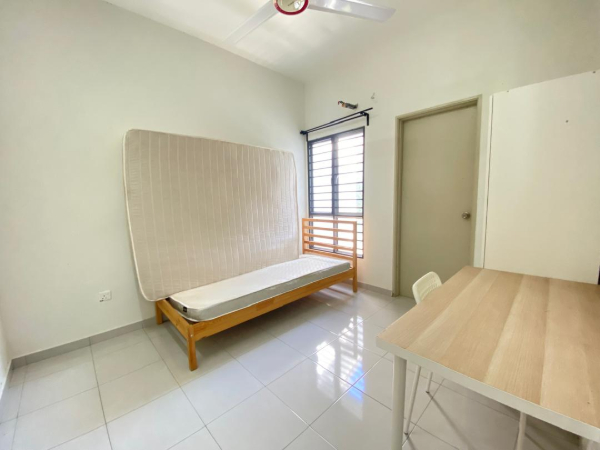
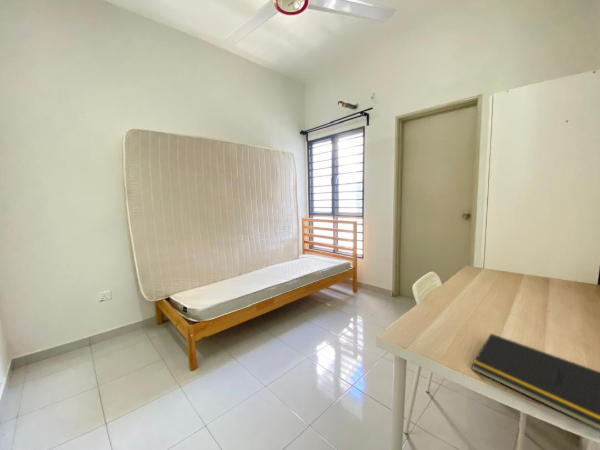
+ notepad [471,333,600,431]
